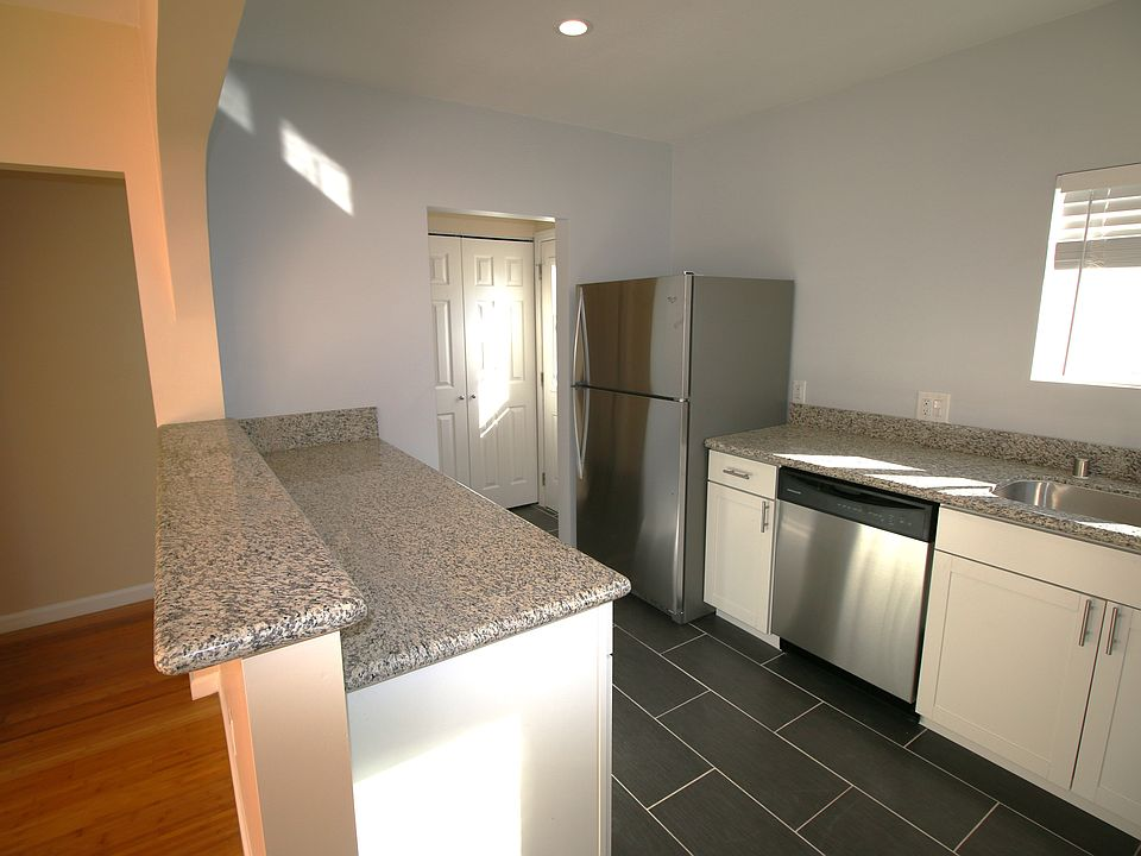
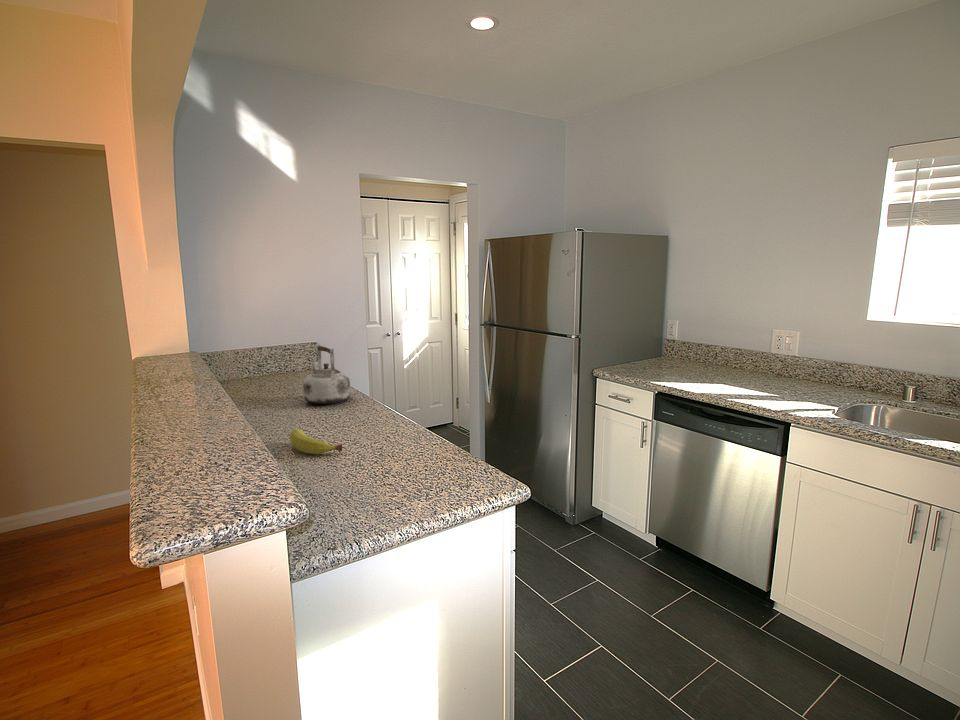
+ fruit [289,428,343,455]
+ kettle [302,344,351,405]
